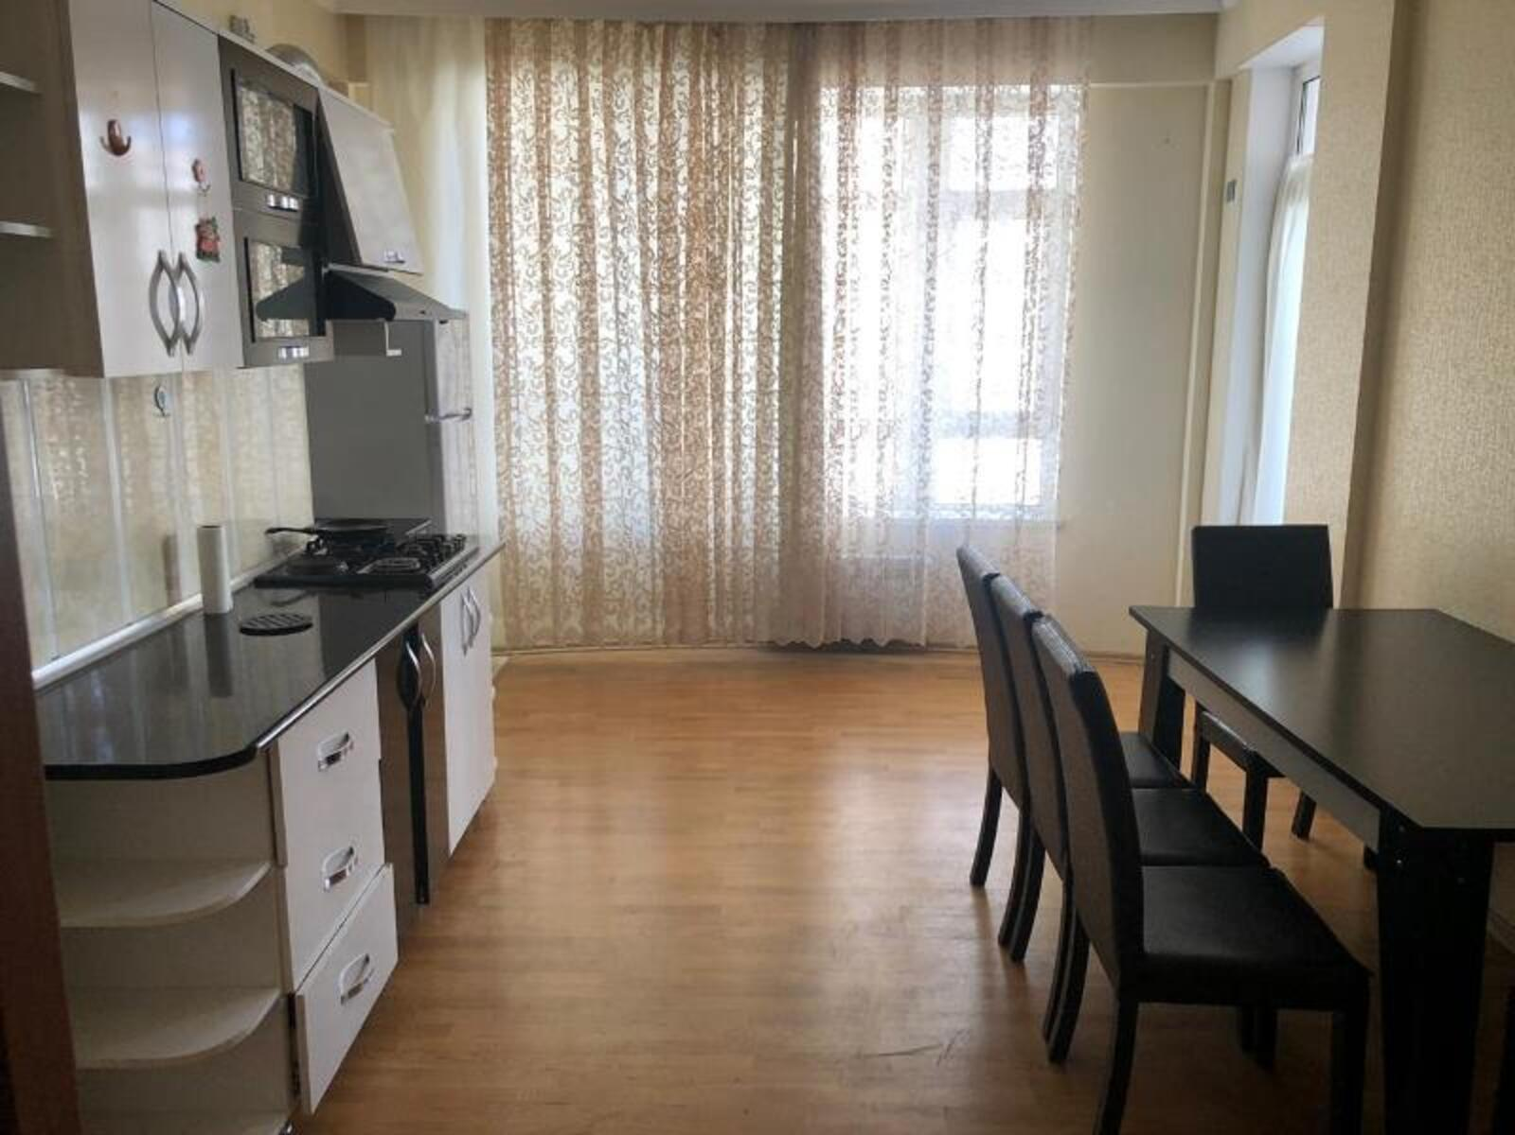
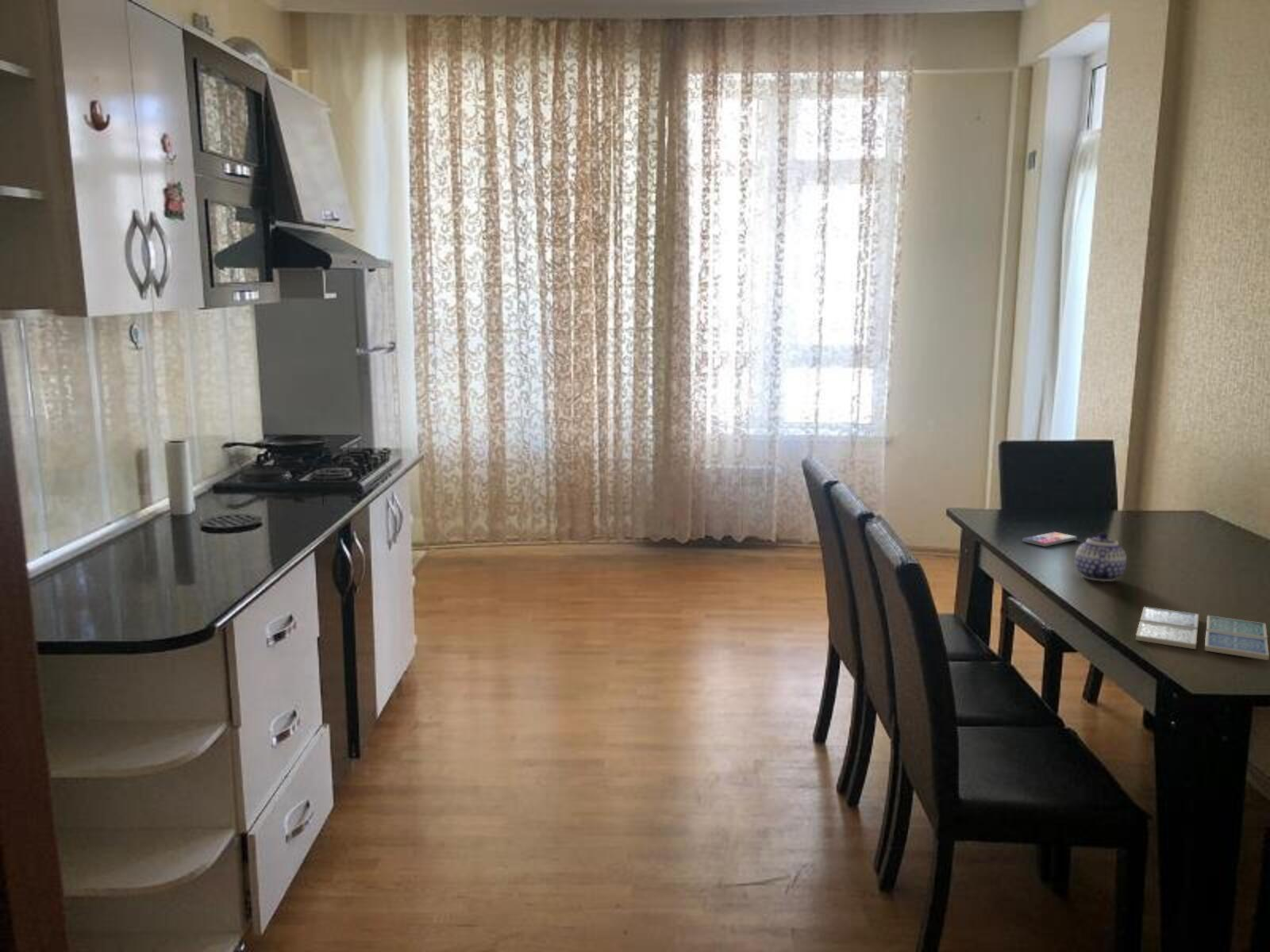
+ smartphone [1022,531,1078,547]
+ drink coaster [1135,606,1270,661]
+ teapot [1075,532,1127,582]
